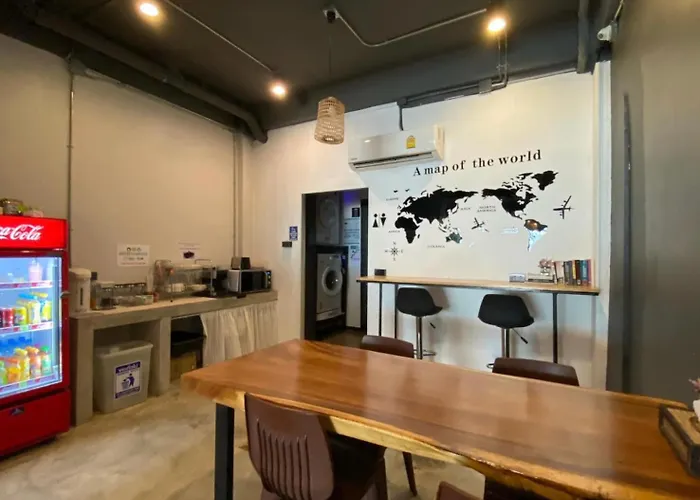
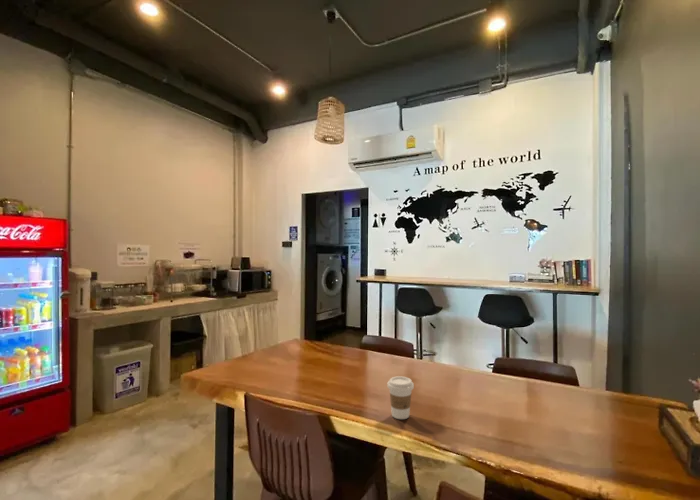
+ coffee cup [387,375,415,420]
